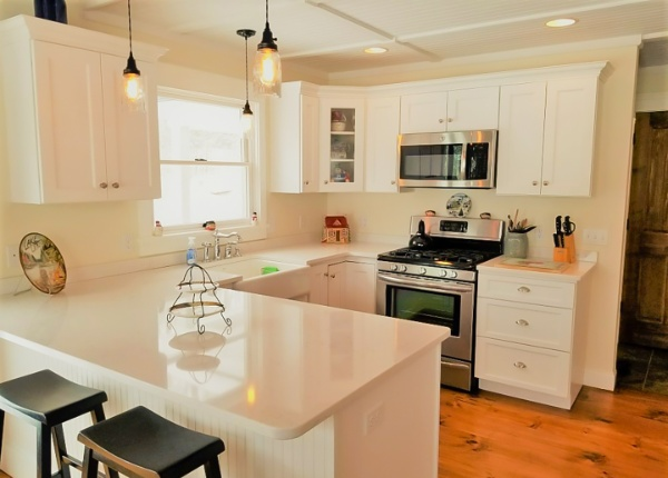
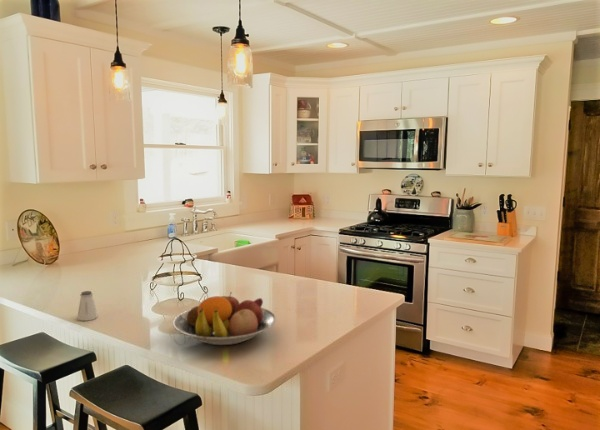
+ saltshaker [76,290,99,322]
+ fruit bowl [172,291,277,346]
